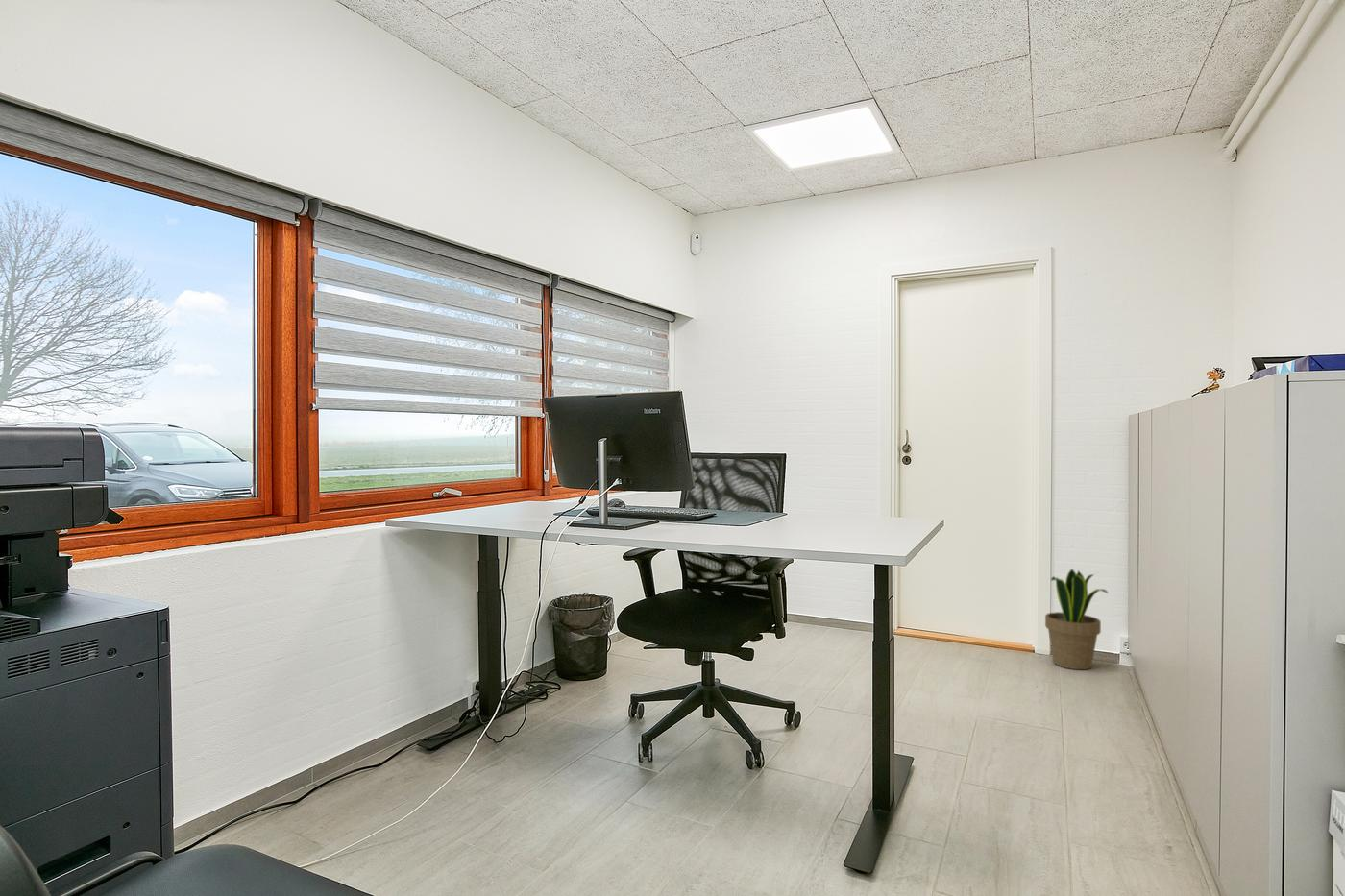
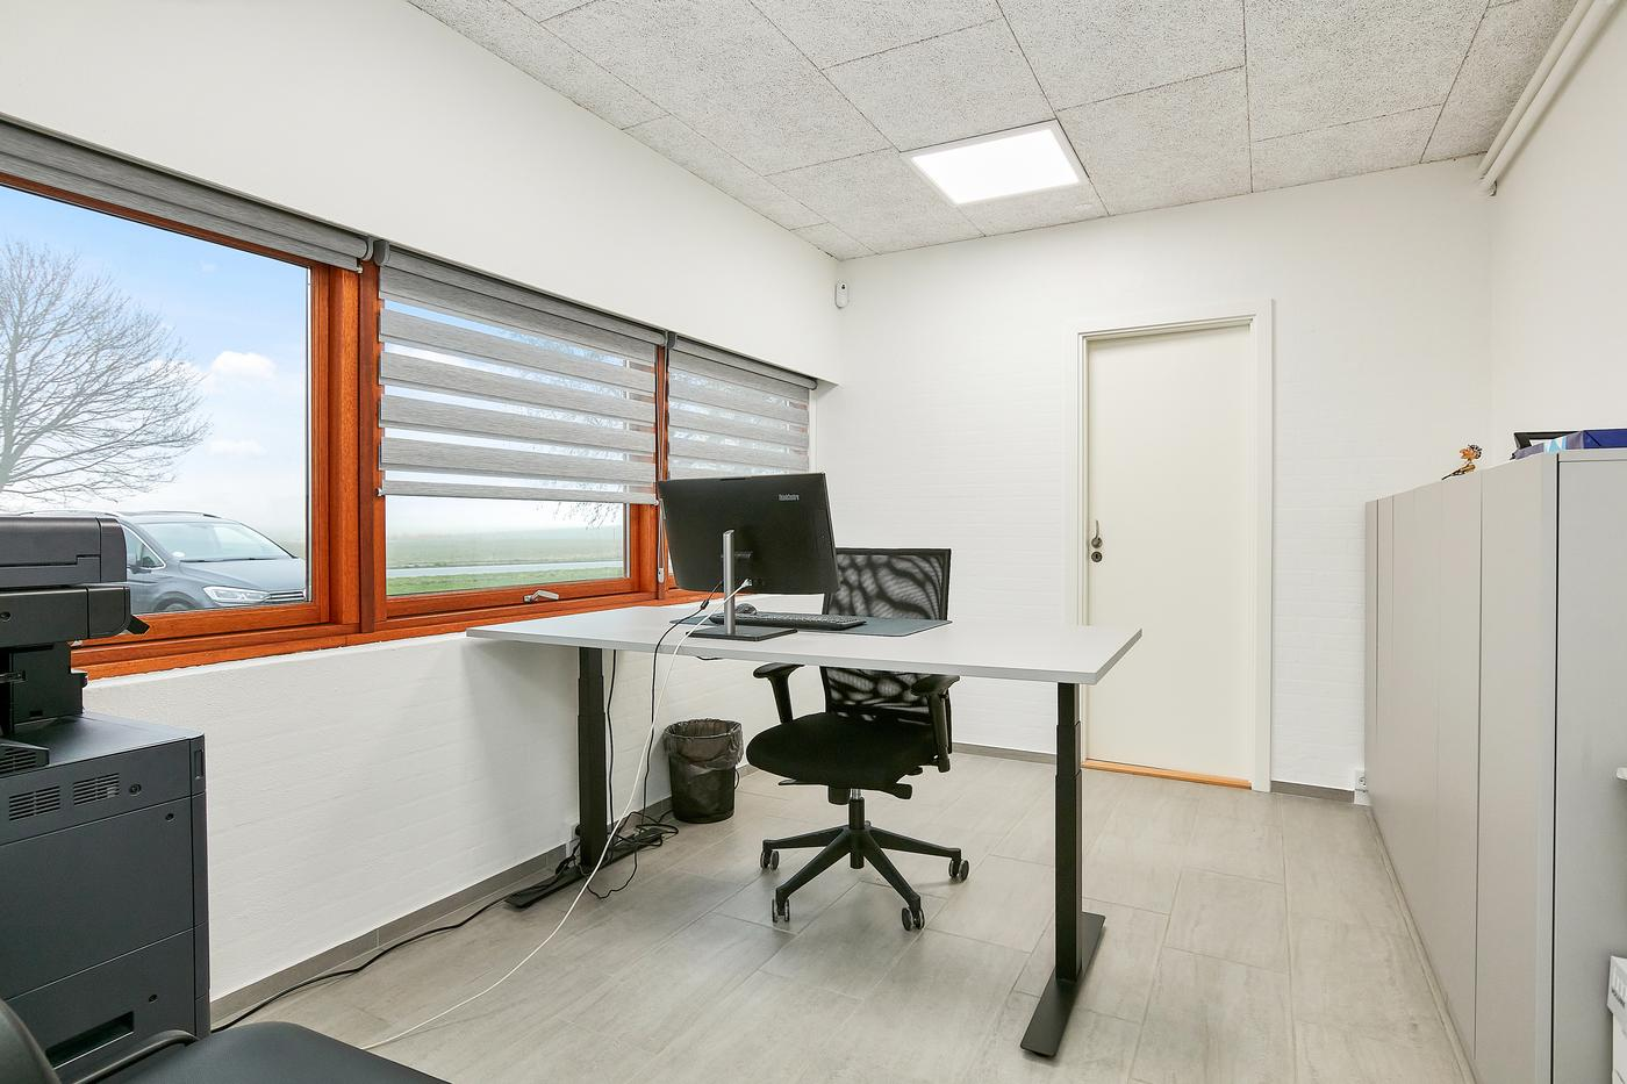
- potted plant [1044,568,1110,670]
